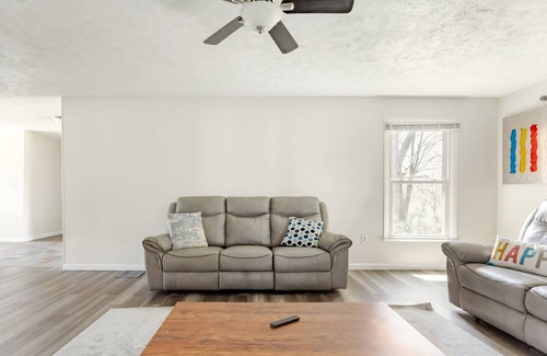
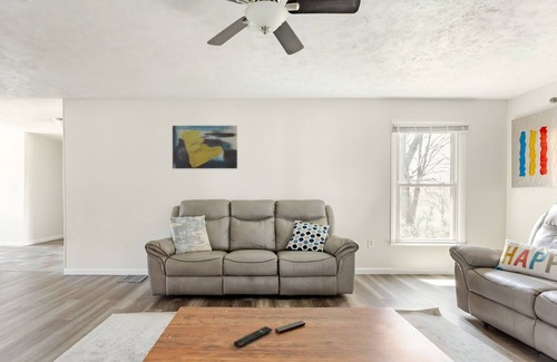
+ remote control [233,325,273,349]
+ wall art [172,125,238,169]
